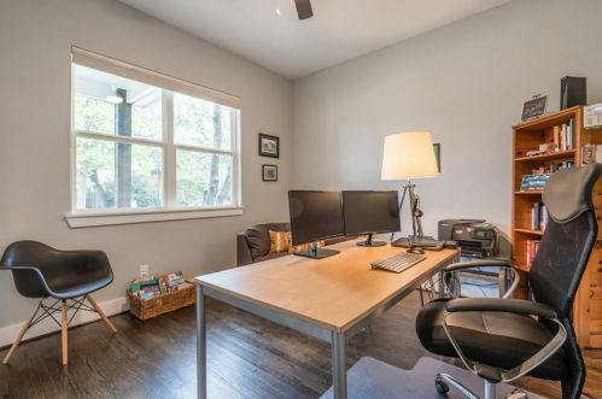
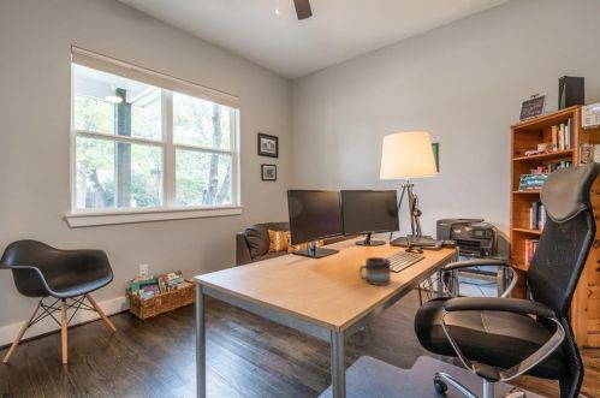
+ mug [357,256,392,286]
